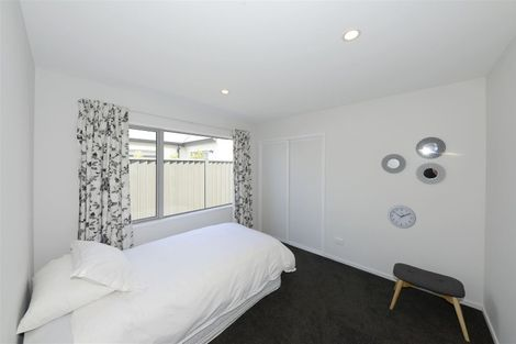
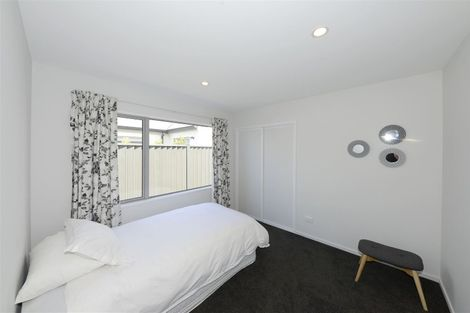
- wall clock [386,204,417,230]
